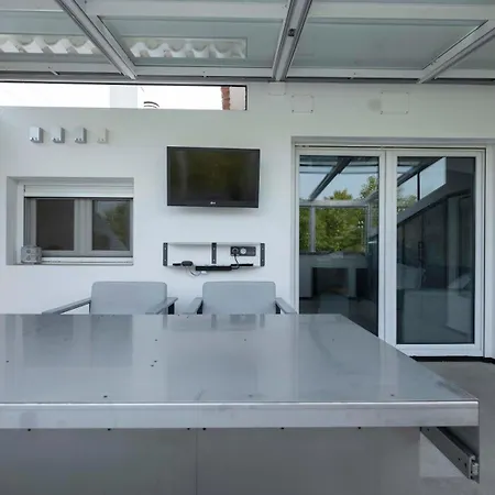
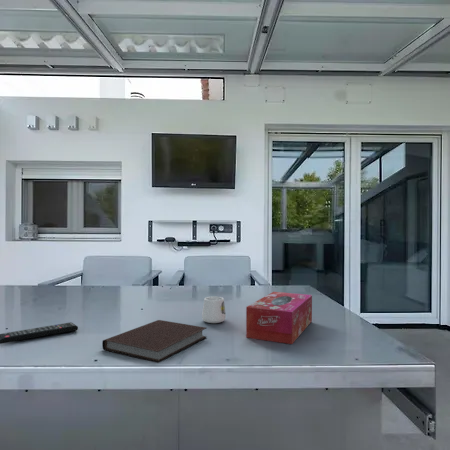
+ remote control [0,321,79,345]
+ mug [201,296,227,324]
+ tissue box [245,291,313,345]
+ notebook [101,319,207,364]
